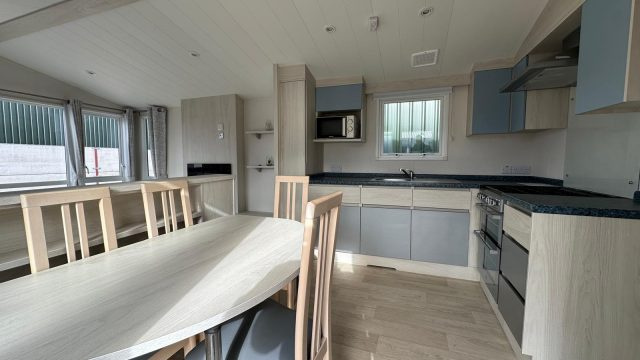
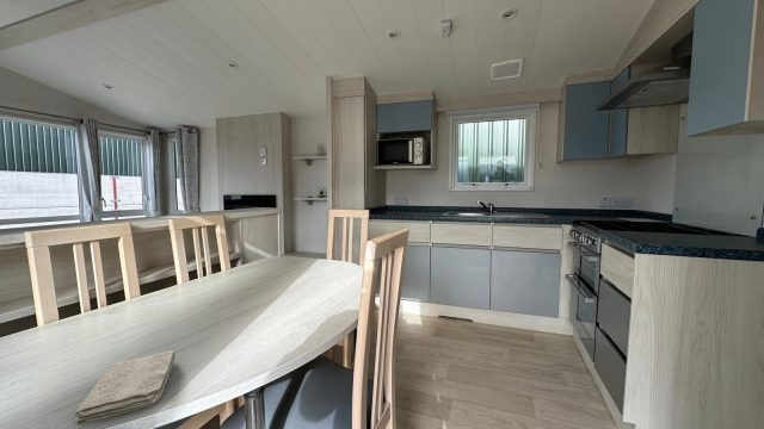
+ washcloth [73,349,175,425]
